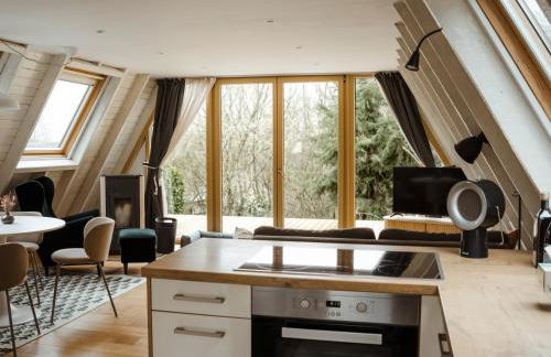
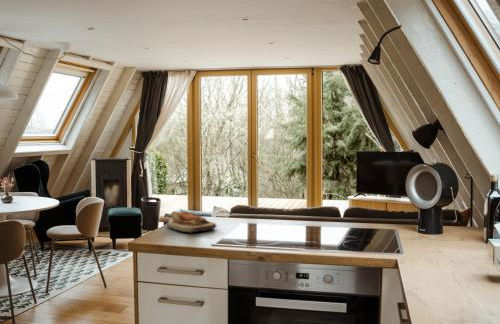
+ cutting board [159,210,217,233]
